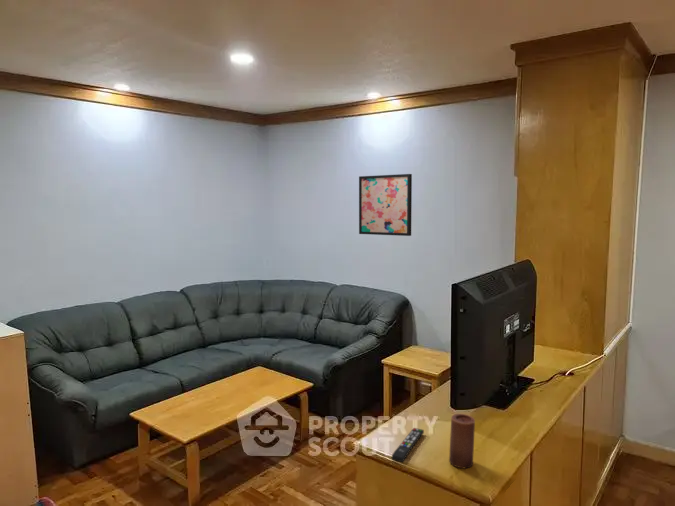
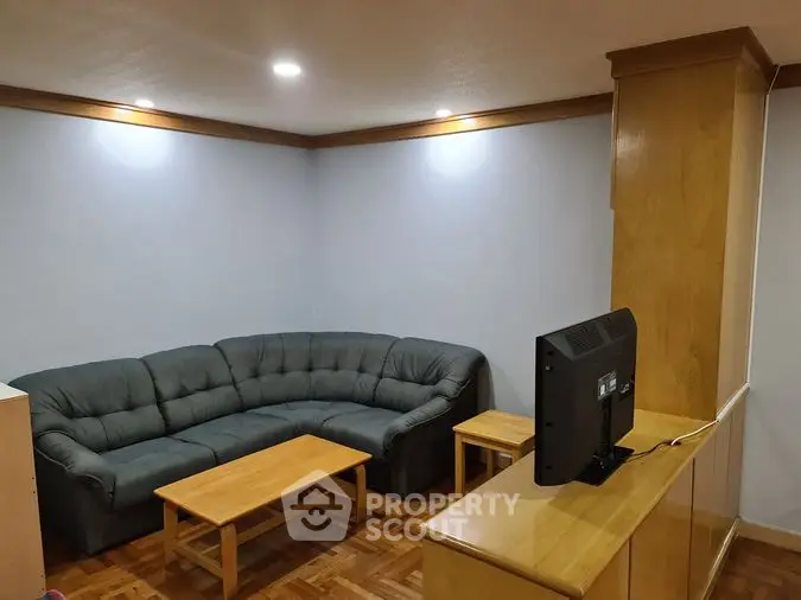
- wall art [358,173,413,237]
- candle [448,413,476,469]
- remote control [390,427,425,463]
